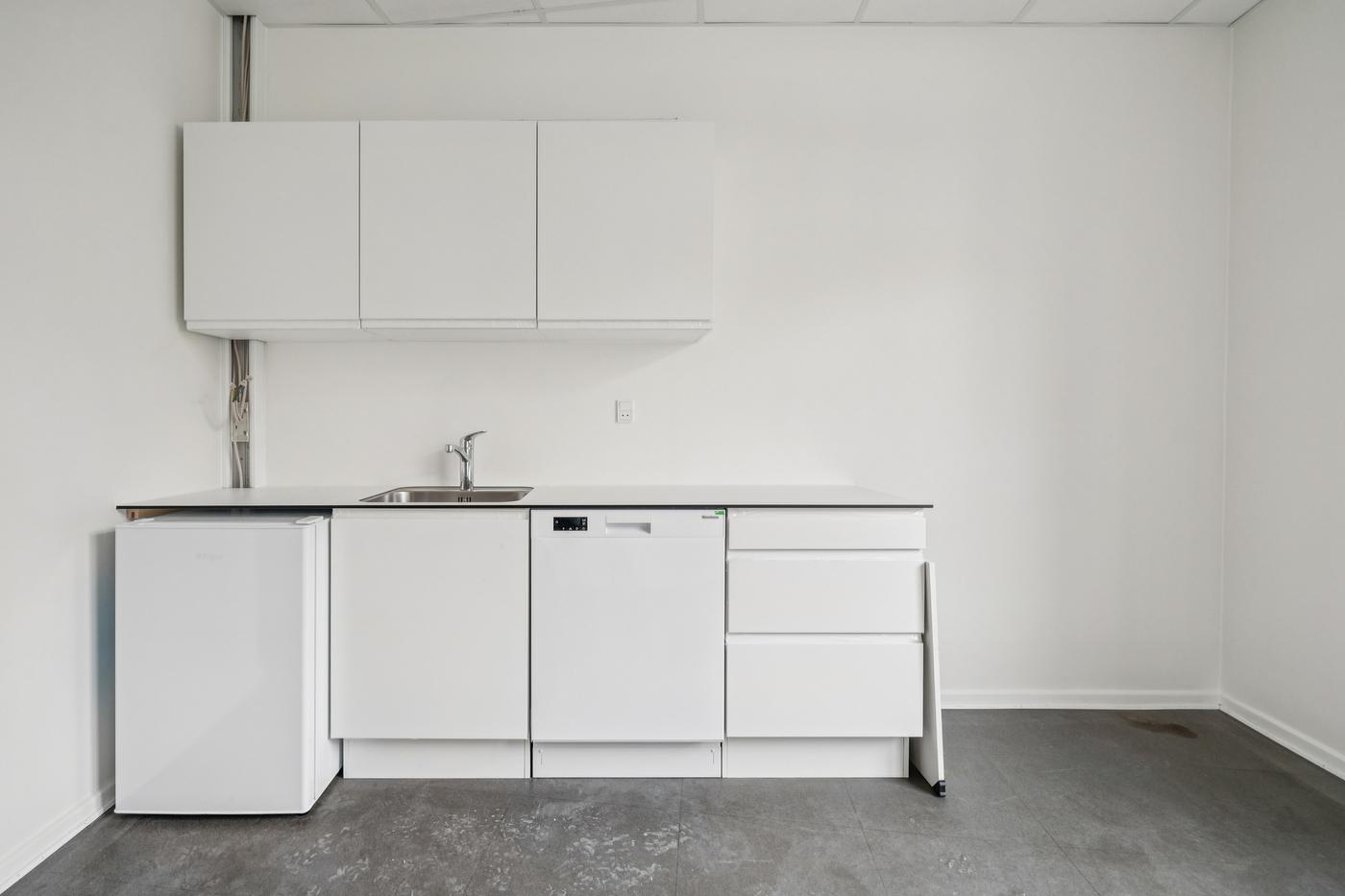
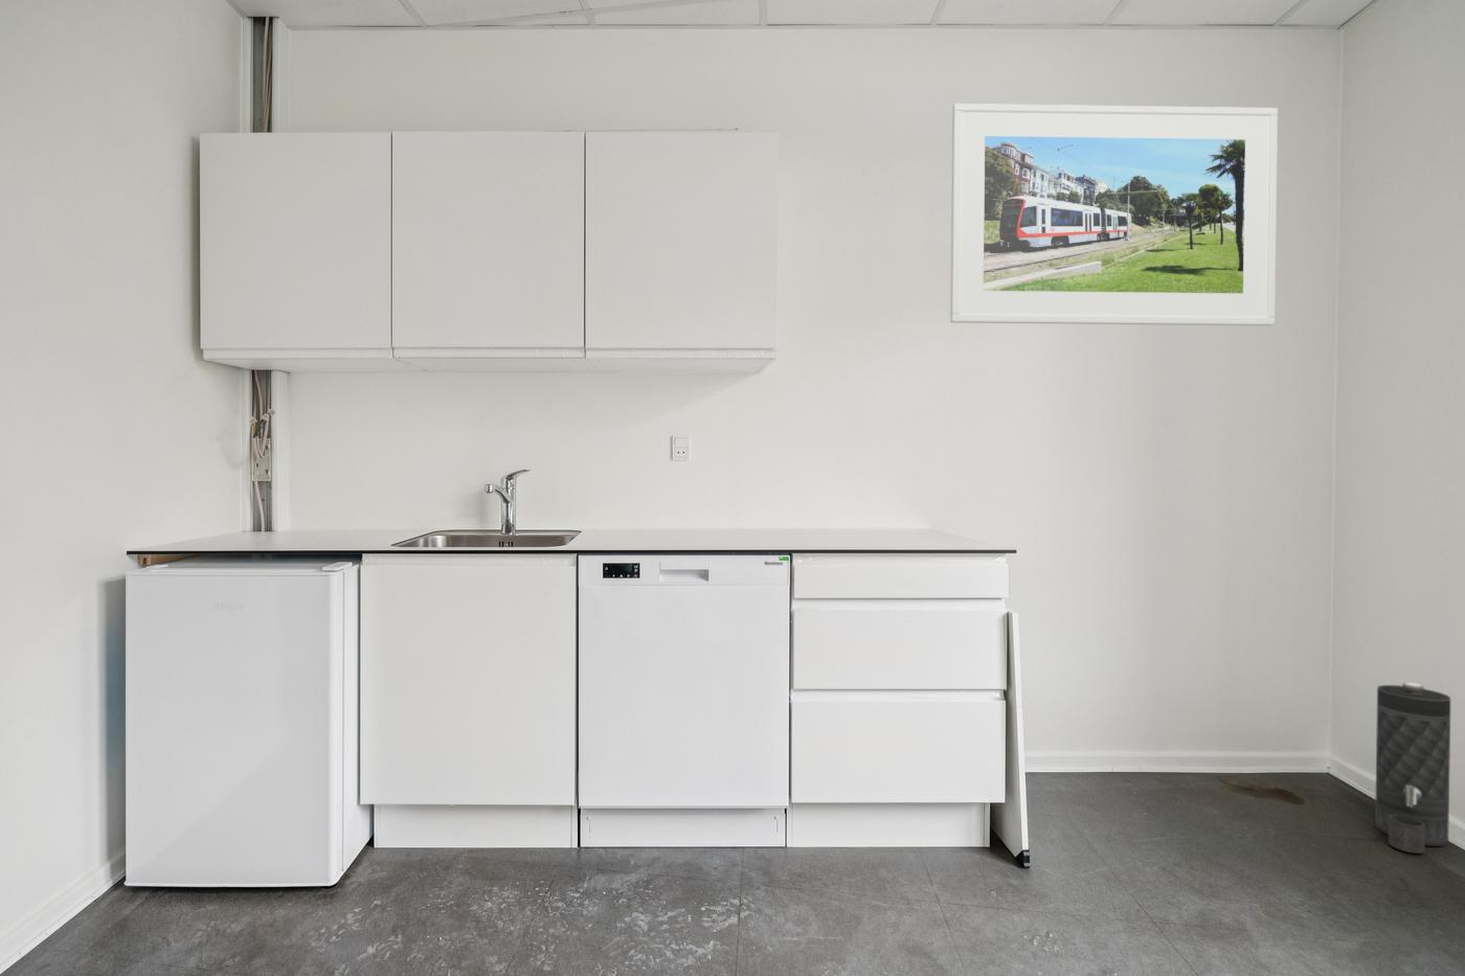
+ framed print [949,102,1279,327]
+ canister [1374,682,1452,855]
